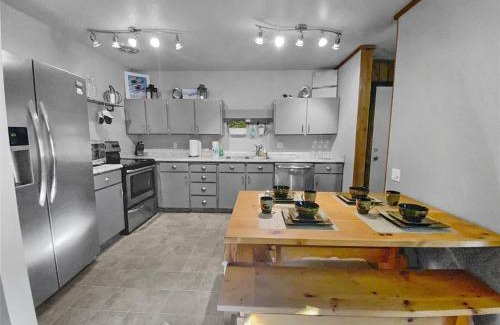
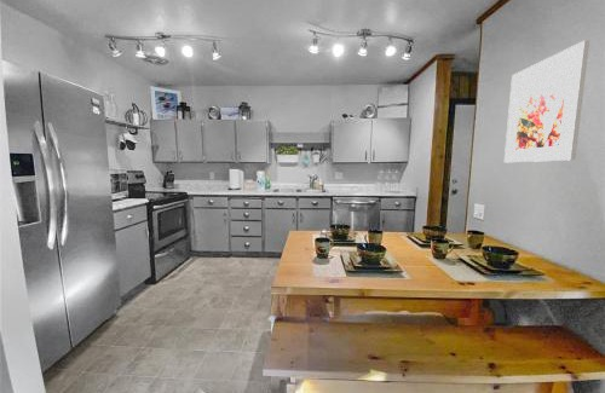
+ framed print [503,40,590,163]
